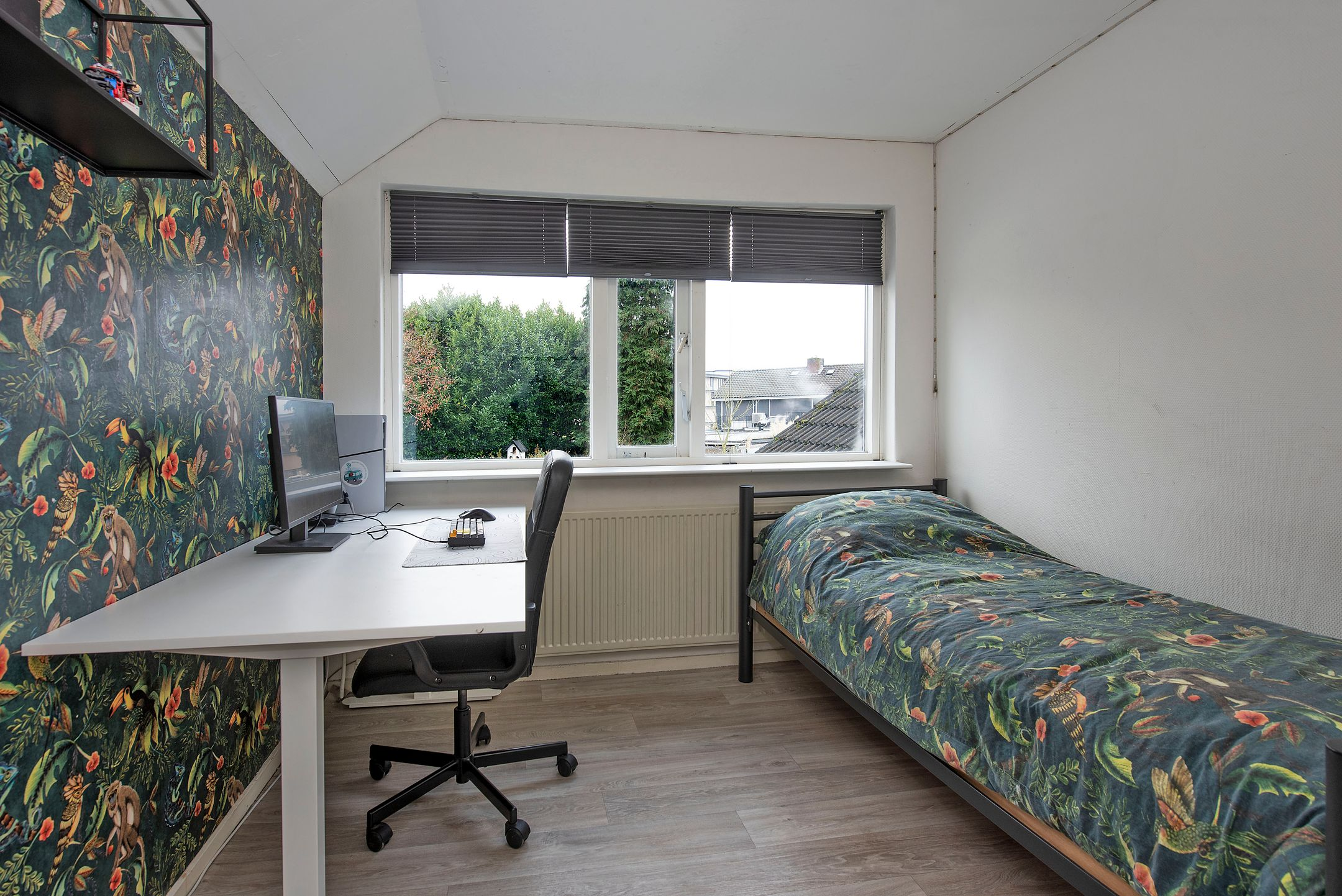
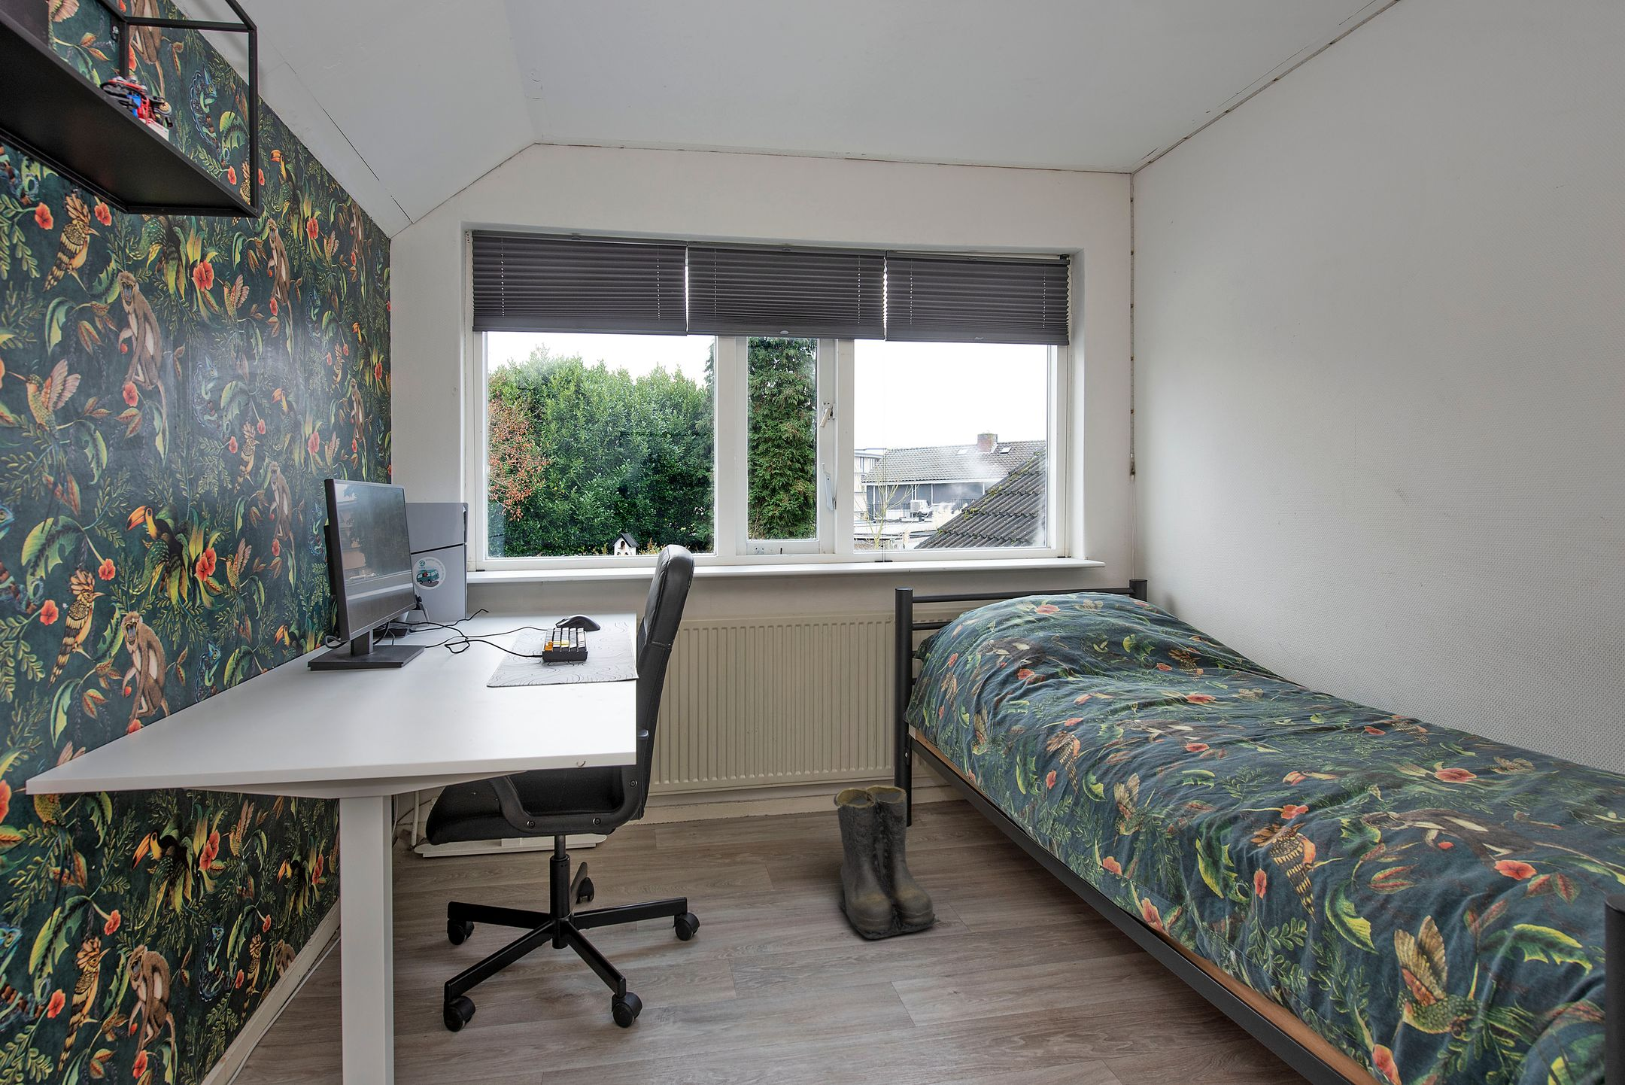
+ boots [833,783,943,940]
